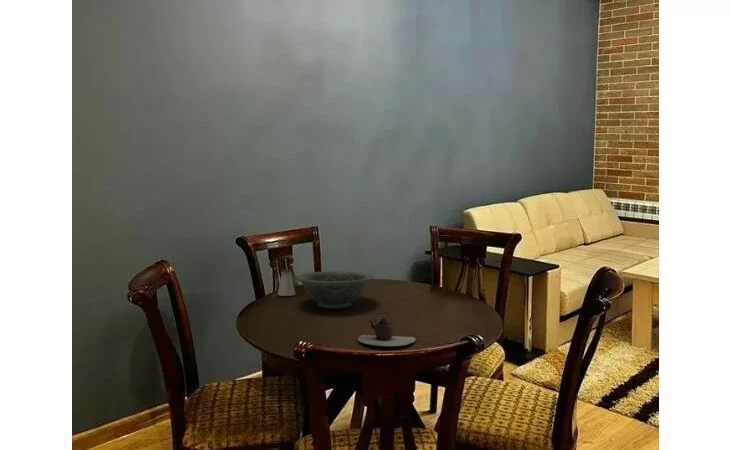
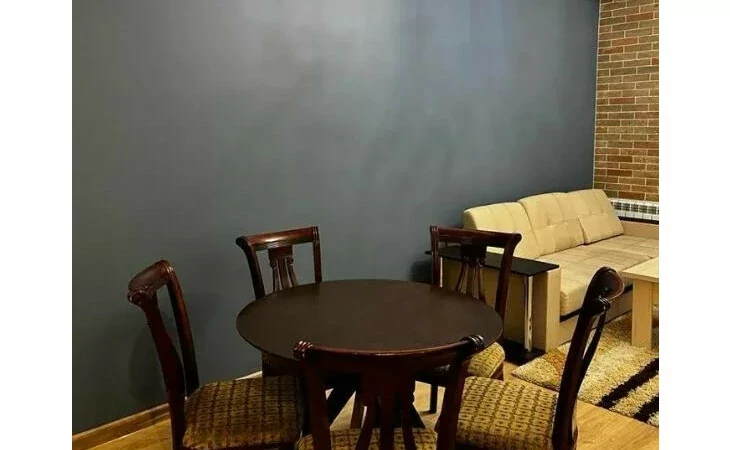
- decorative bowl [295,270,374,309]
- saltshaker [277,269,296,297]
- teapot [357,312,417,347]
